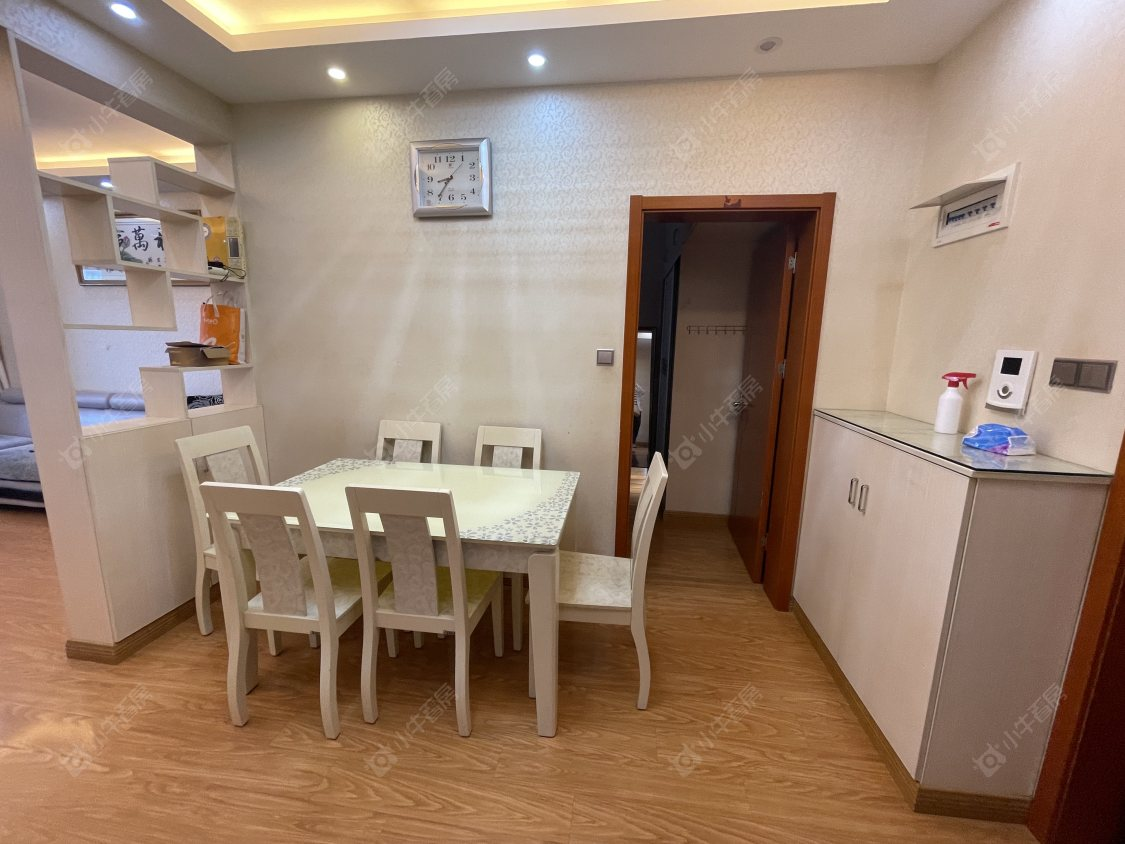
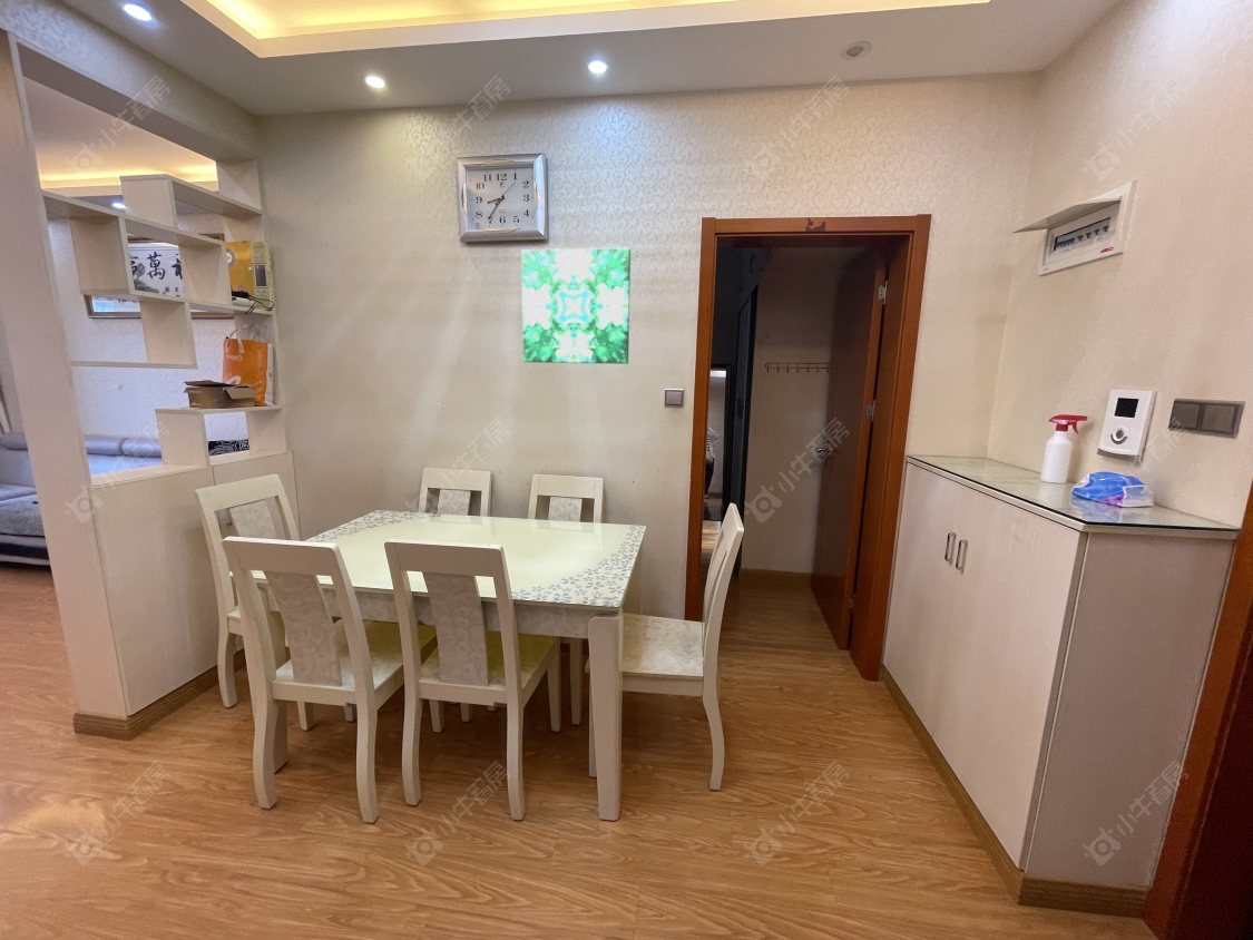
+ wall art [520,246,632,365]
